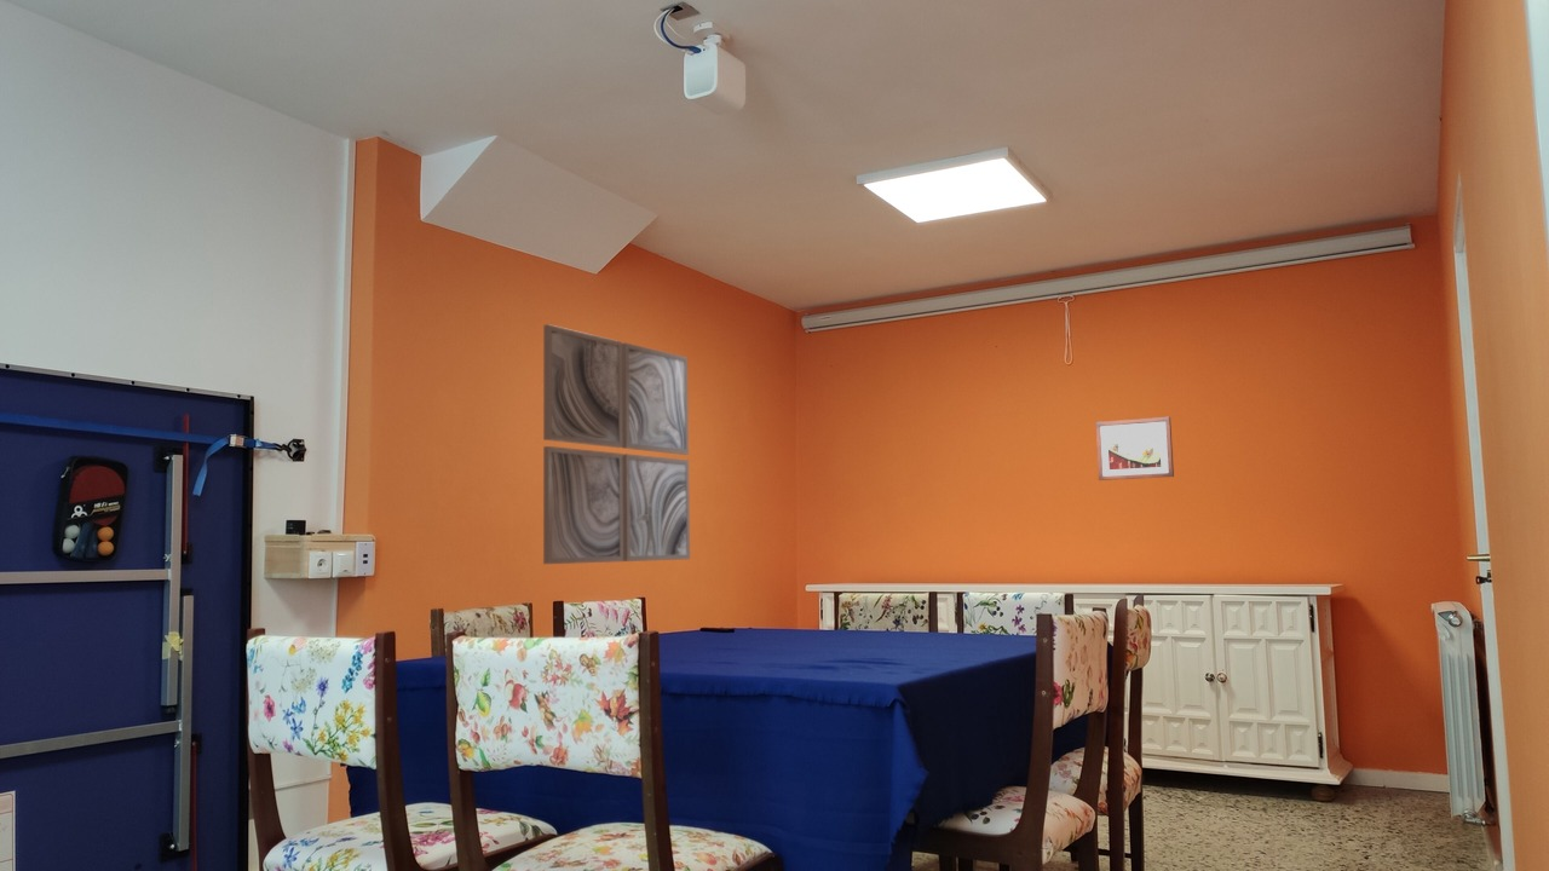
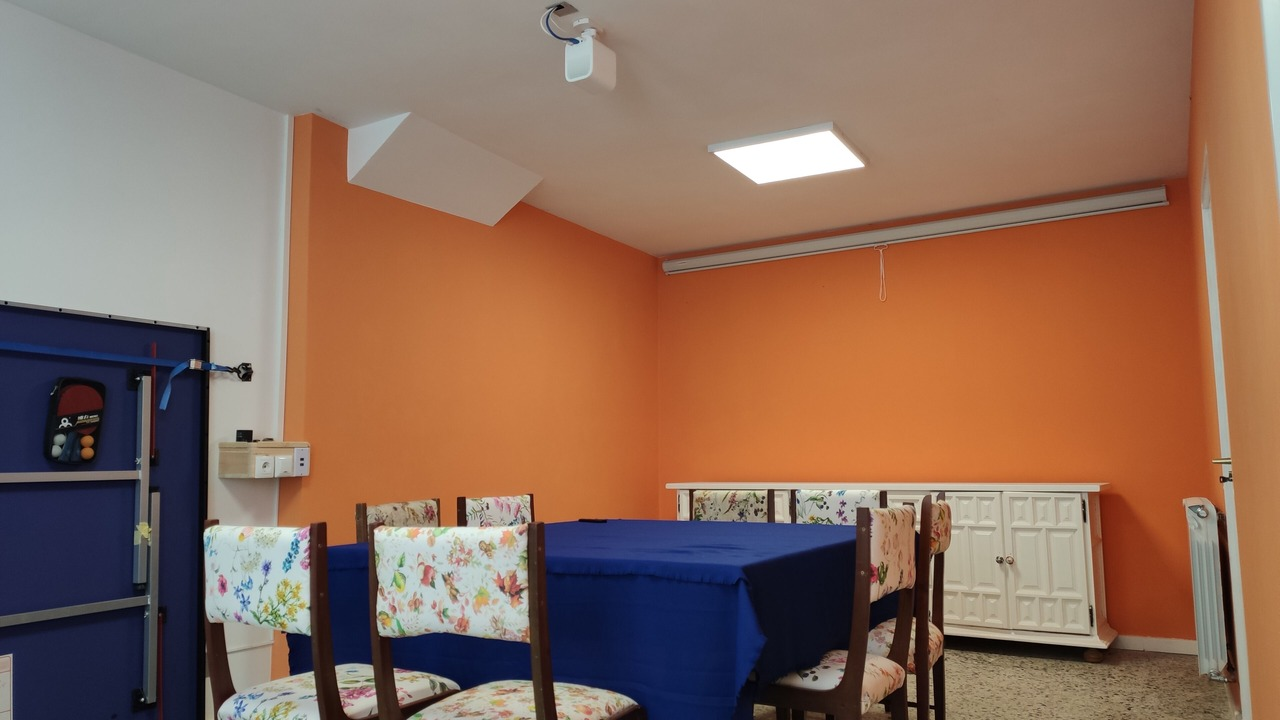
- wall art [1095,416,1175,481]
- wall art [542,323,691,565]
